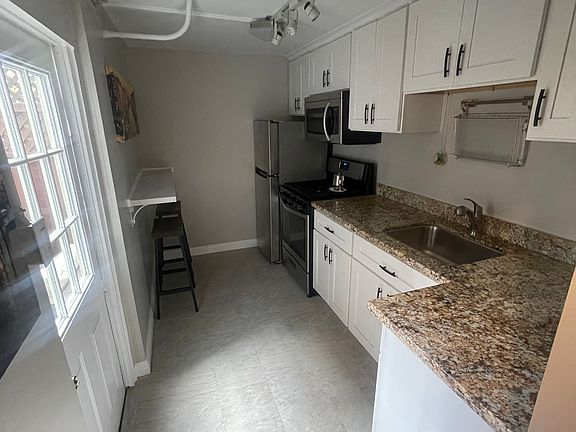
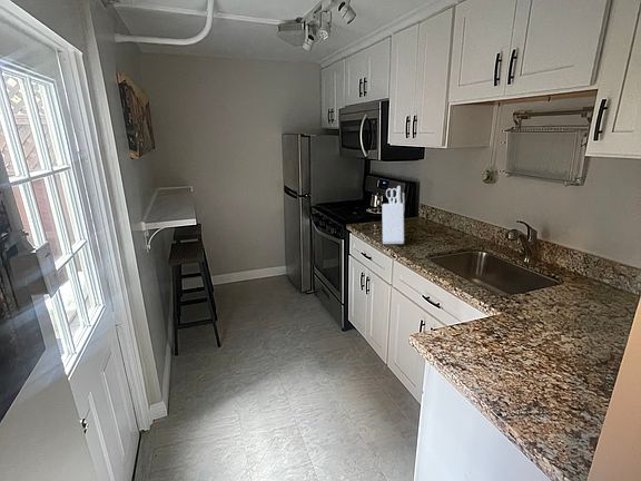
+ knife block [381,185,406,245]
